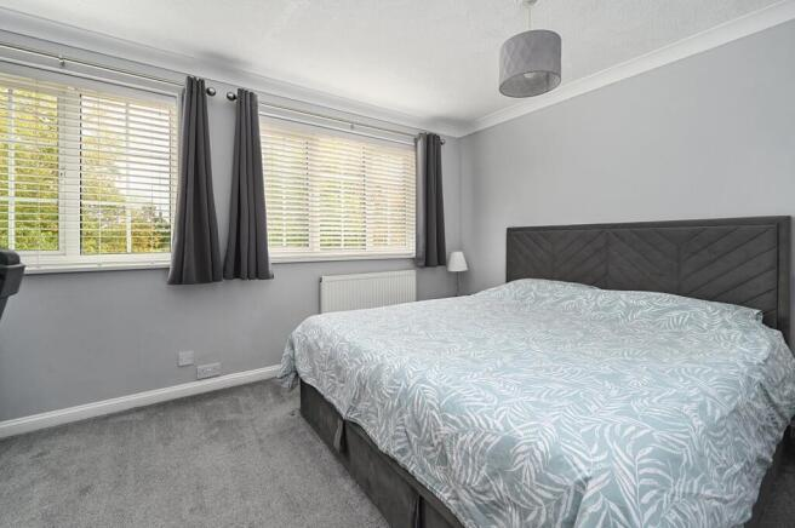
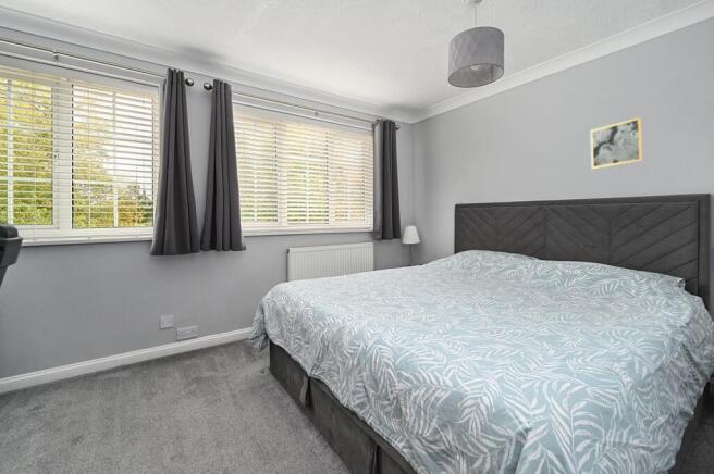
+ wall art [589,116,644,171]
